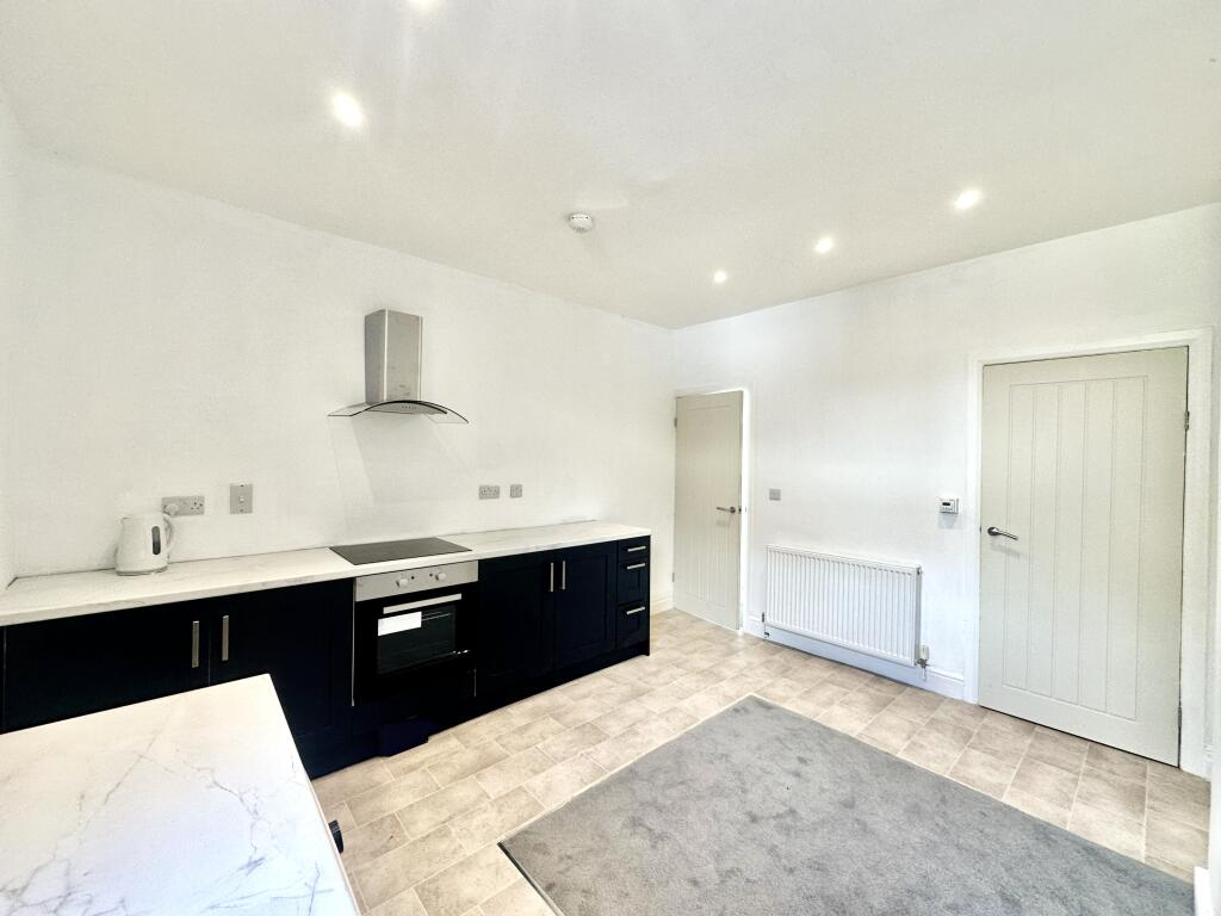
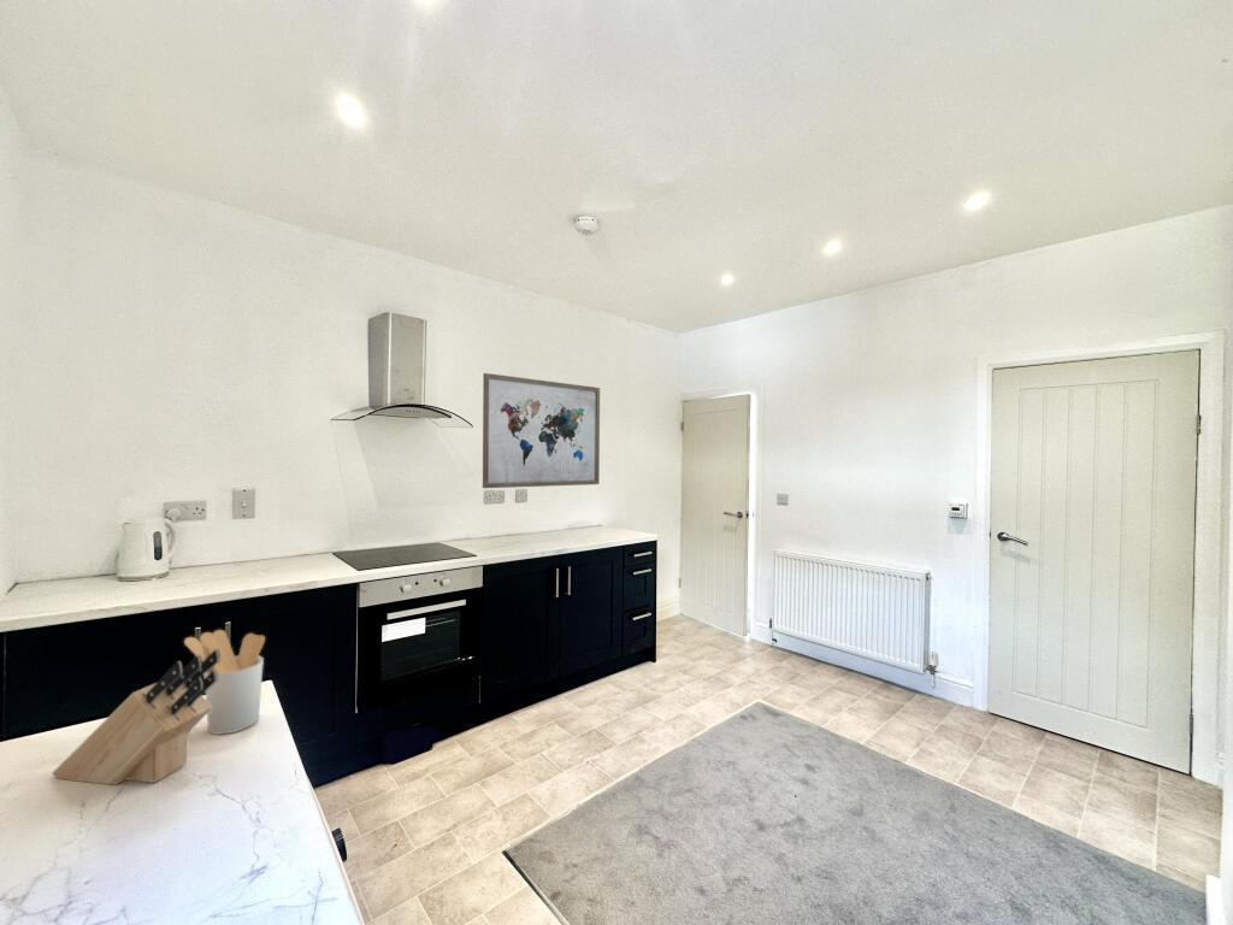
+ utensil holder [183,629,266,736]
+ wall art [482,372,601,489]
+ knife block [51,649,220,786]
